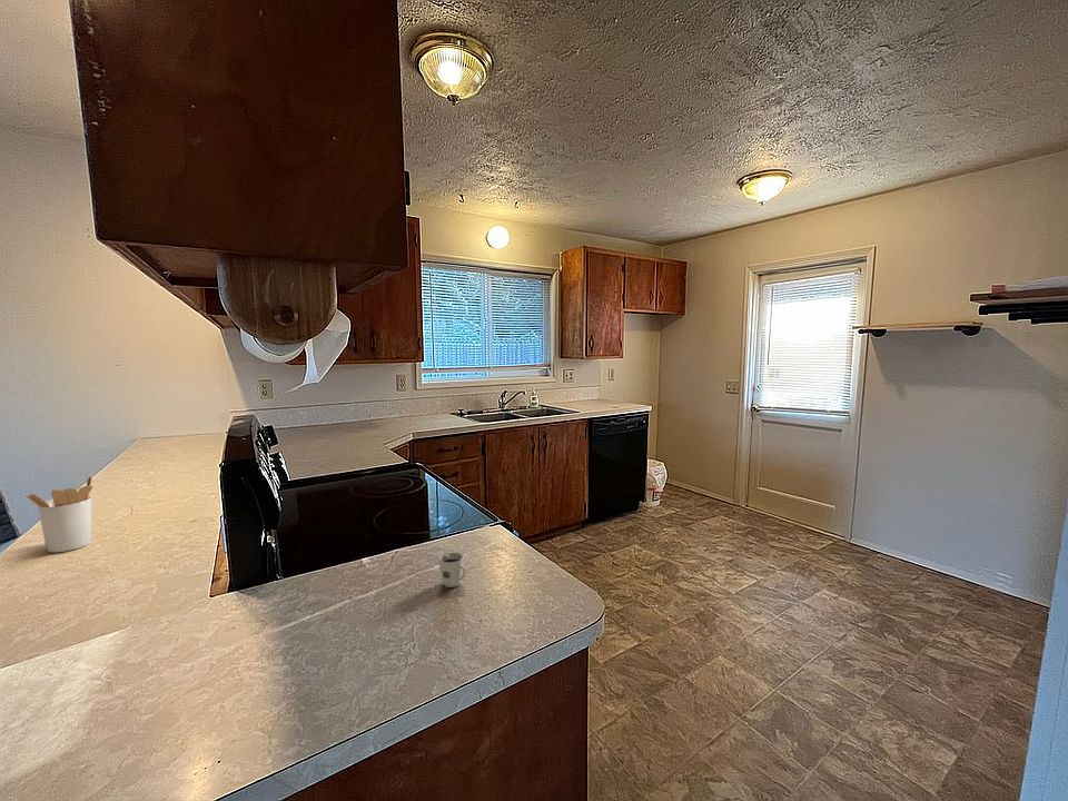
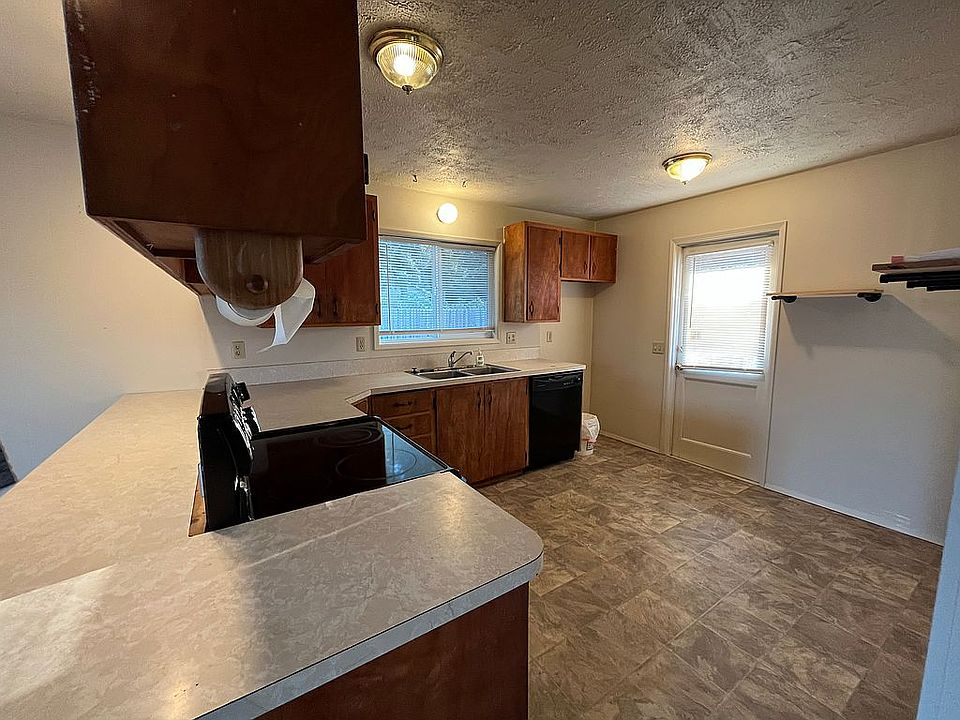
- utensil holder [24,474,93,553]
- cup [438,552,467,589]
